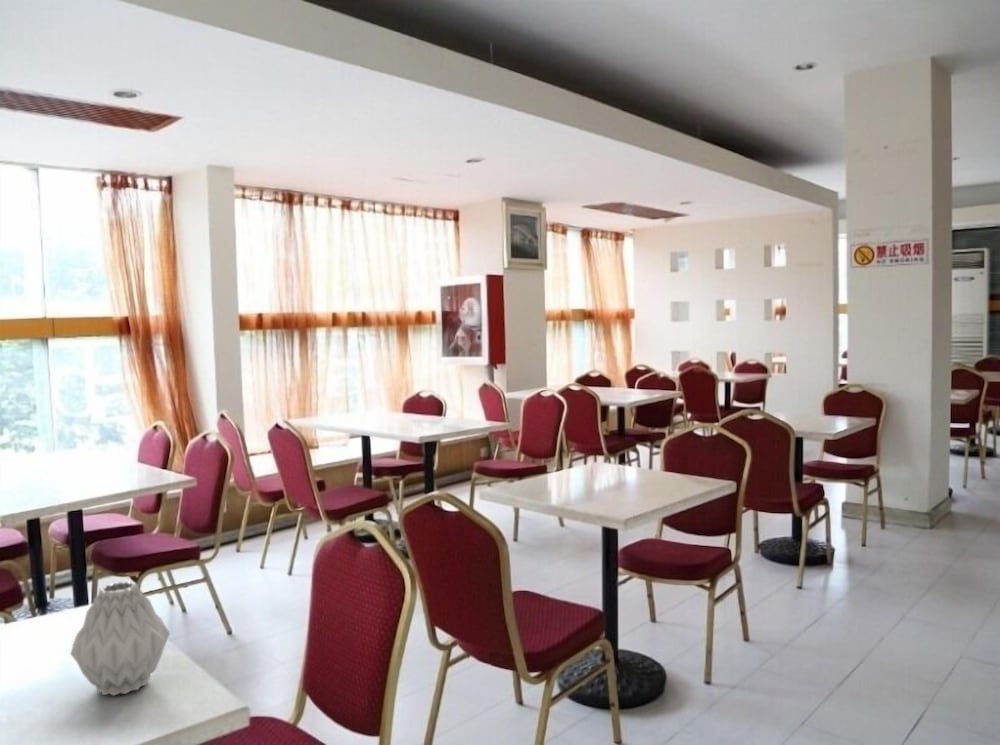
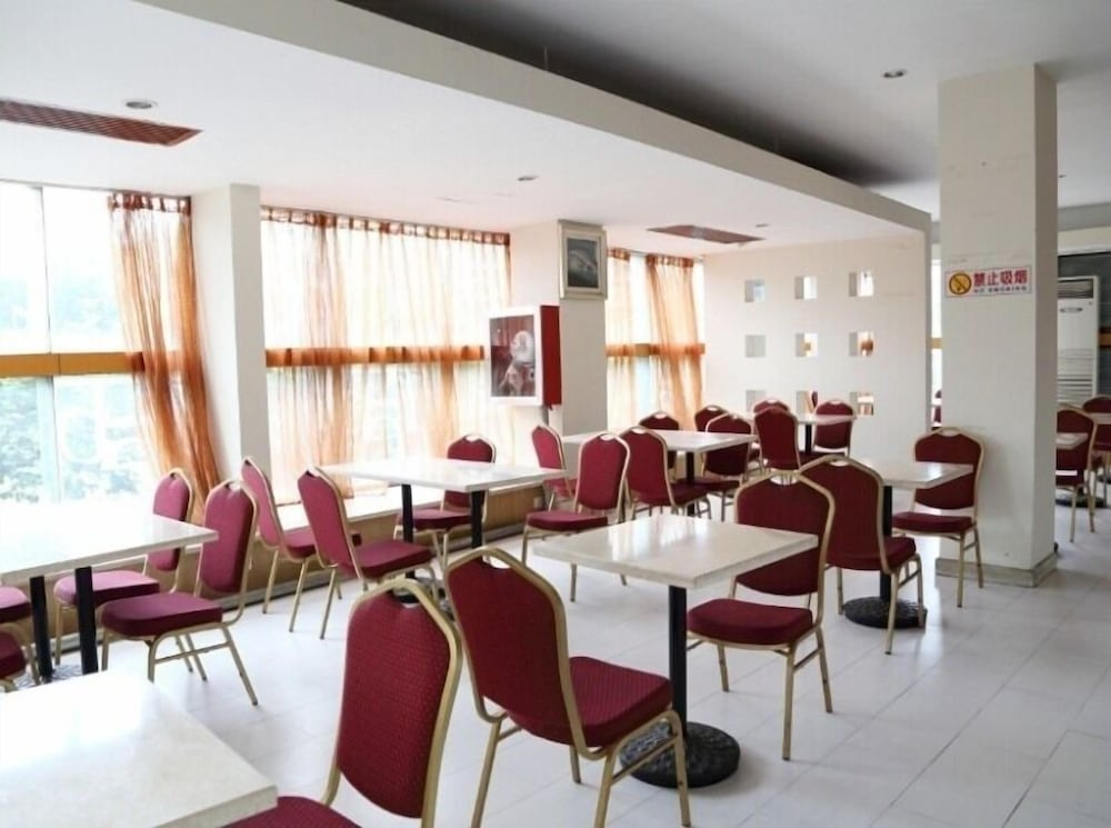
- vase [69,580,171,697]
